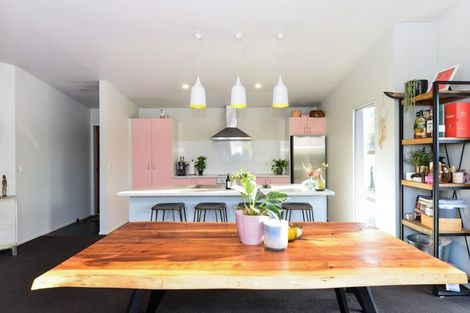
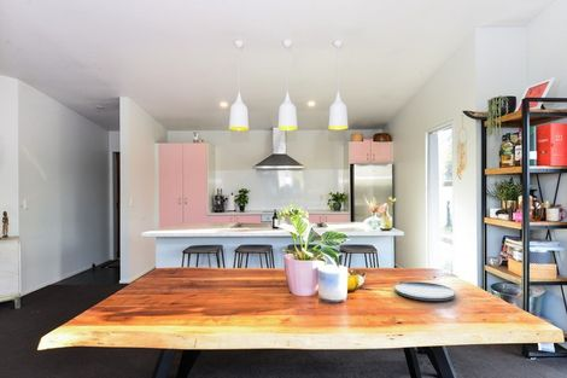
+ plate [393,280,457,302]
